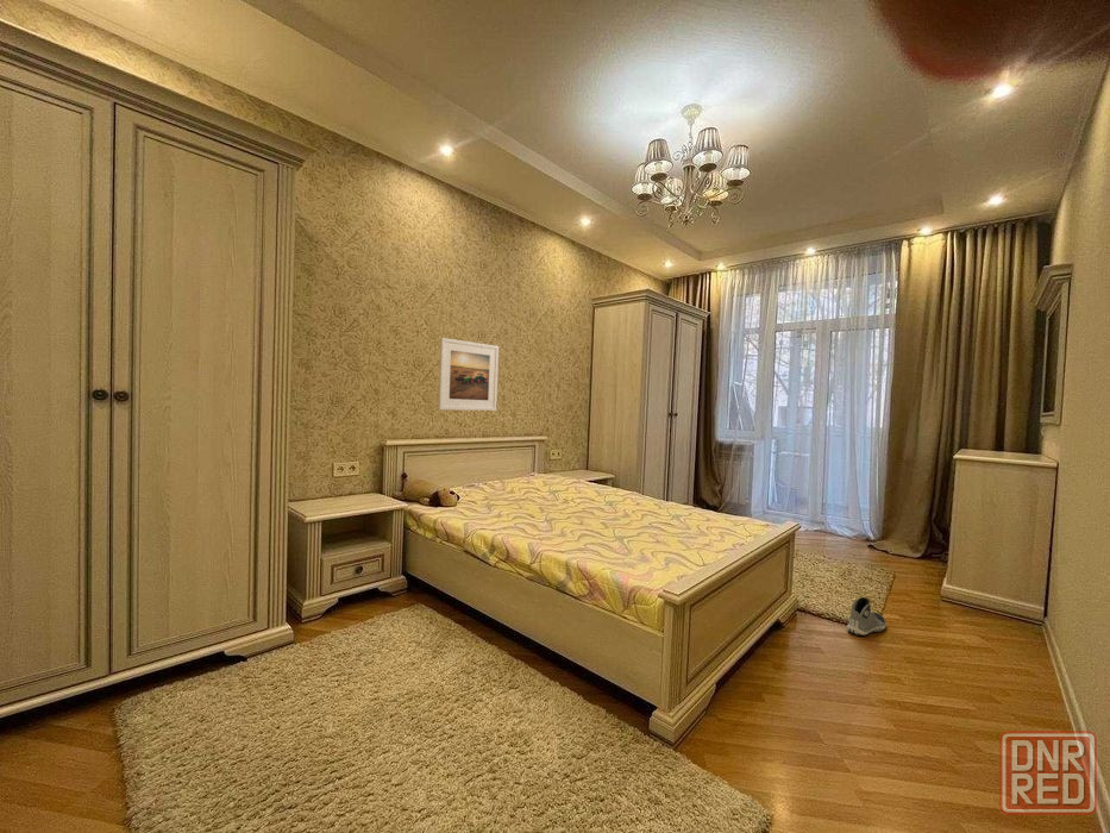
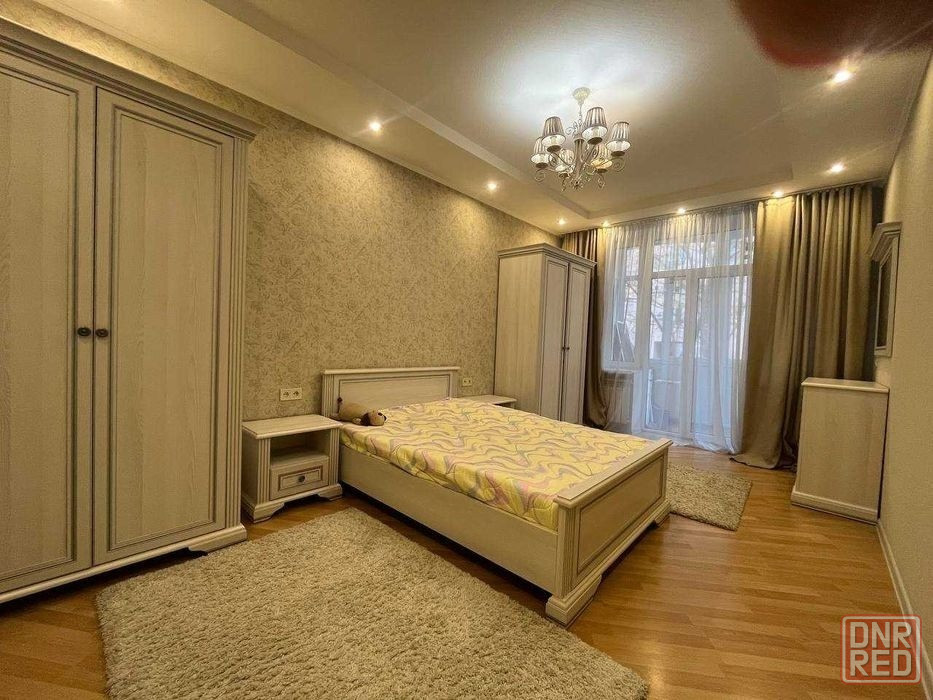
- sneaker [846,596,886,637]
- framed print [437,337,500,412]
